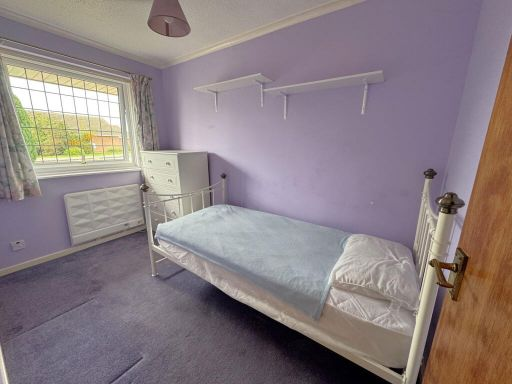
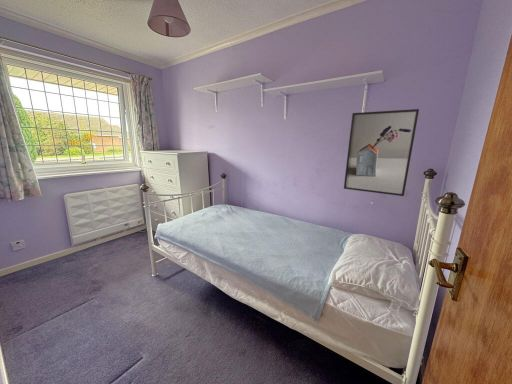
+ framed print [343,108,420,197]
